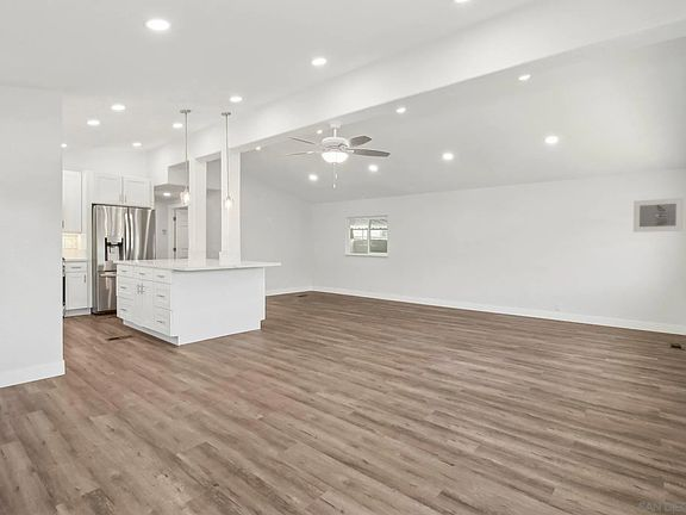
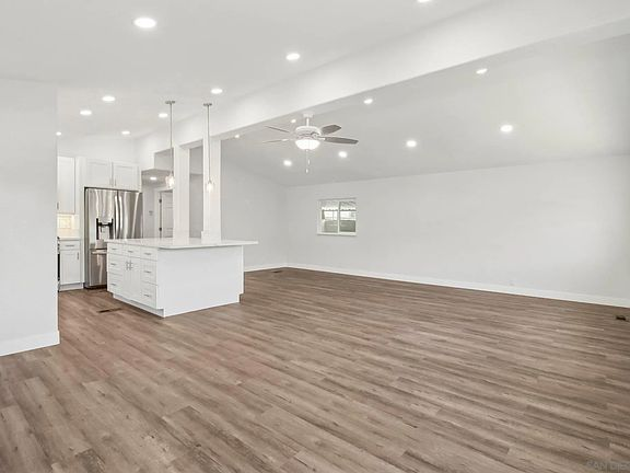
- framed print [632,197,685,234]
